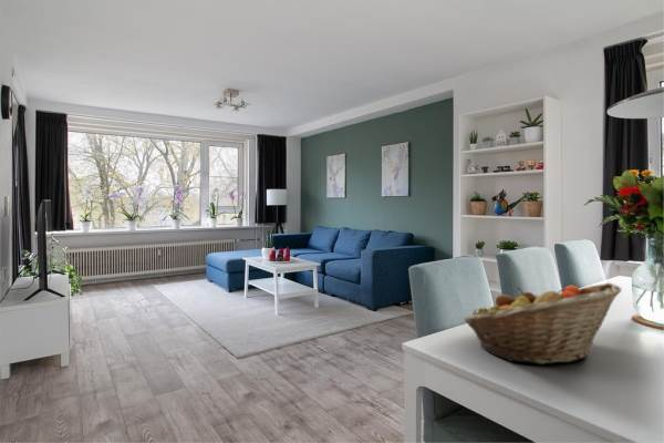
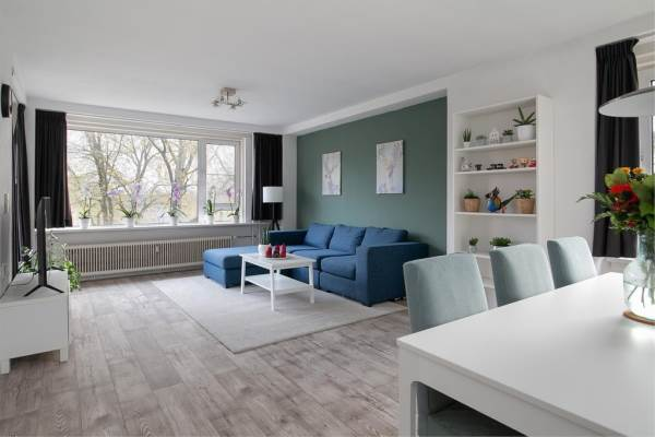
- fruit basket [463,281,623,365]
